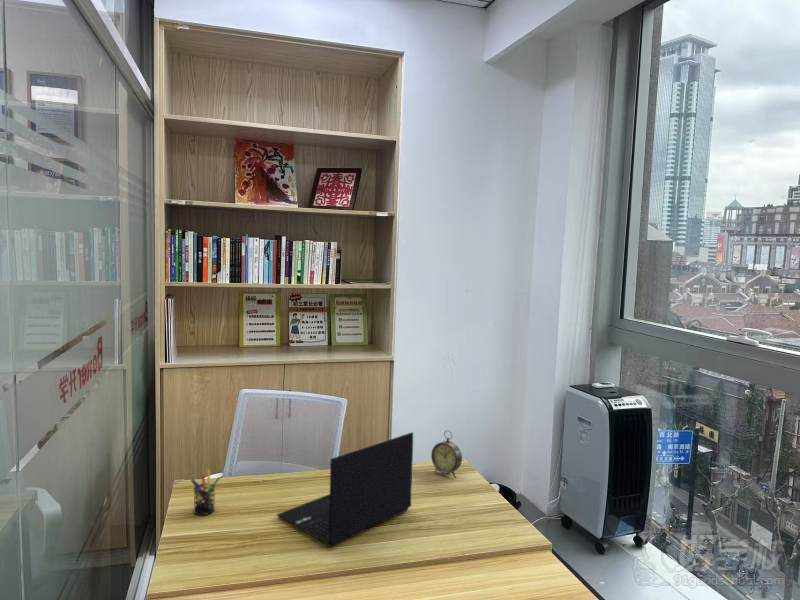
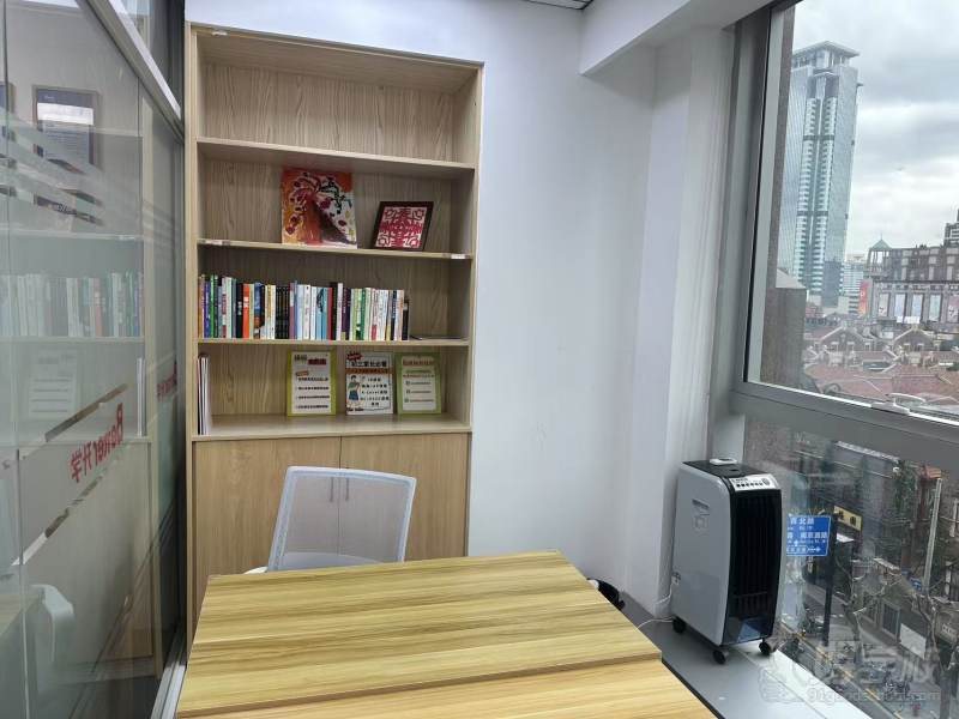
- alarm clock [430,429,463,479]
- laptop [276,431,414,548]
- pen holder [190,468,222,516]
